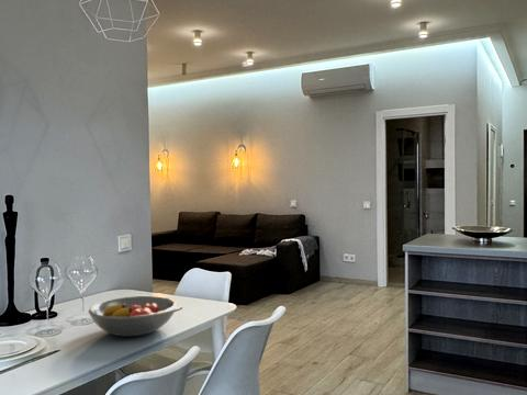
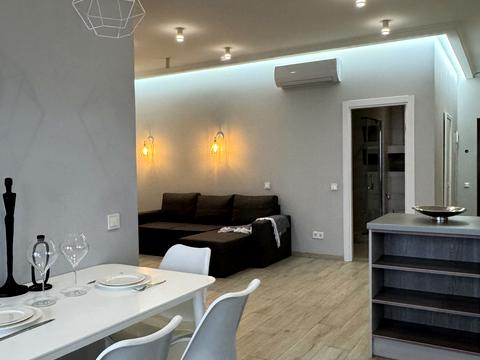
- fruit bowl [88,295,179,338]
